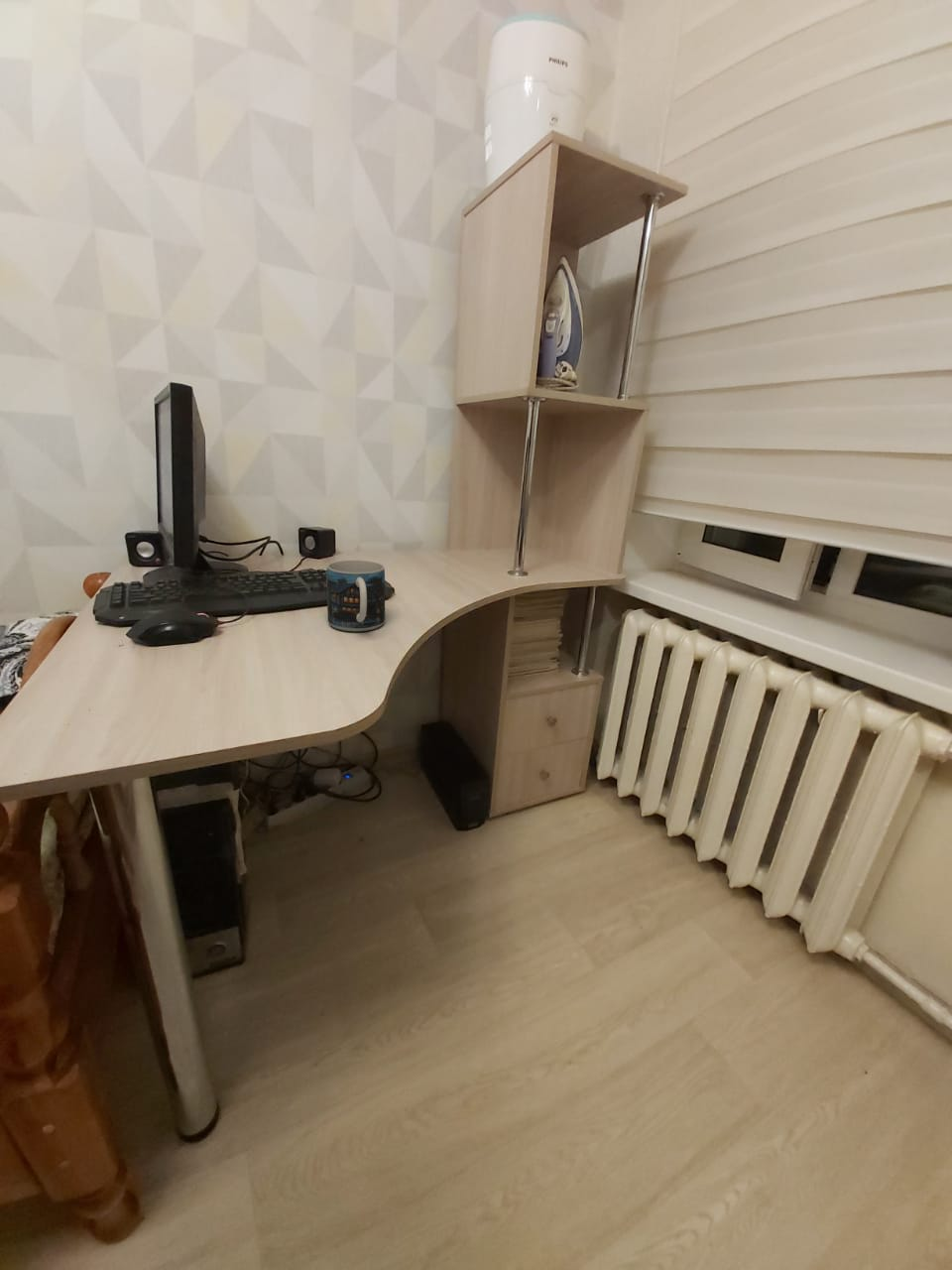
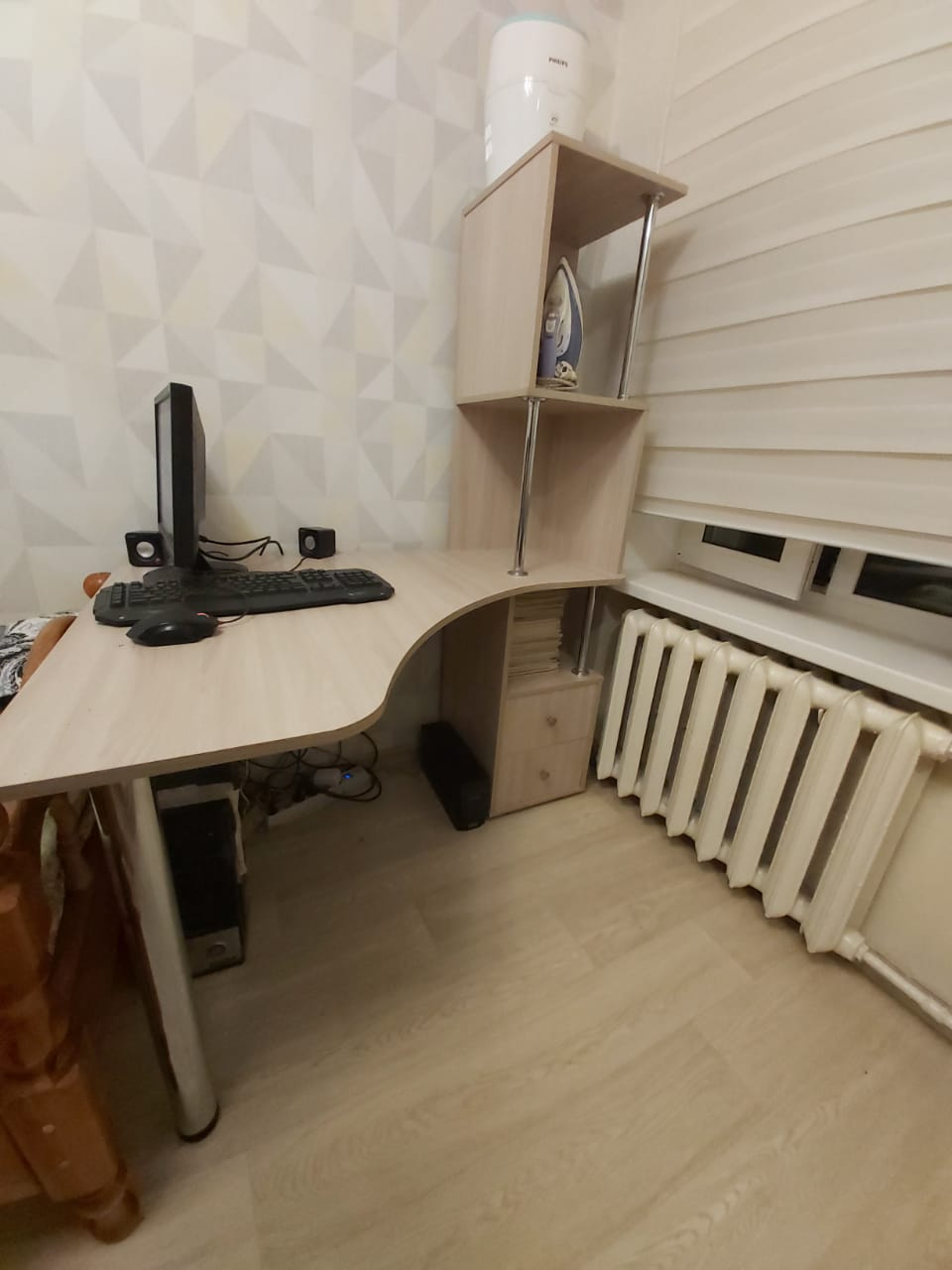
- mug [325,560,386,632]
